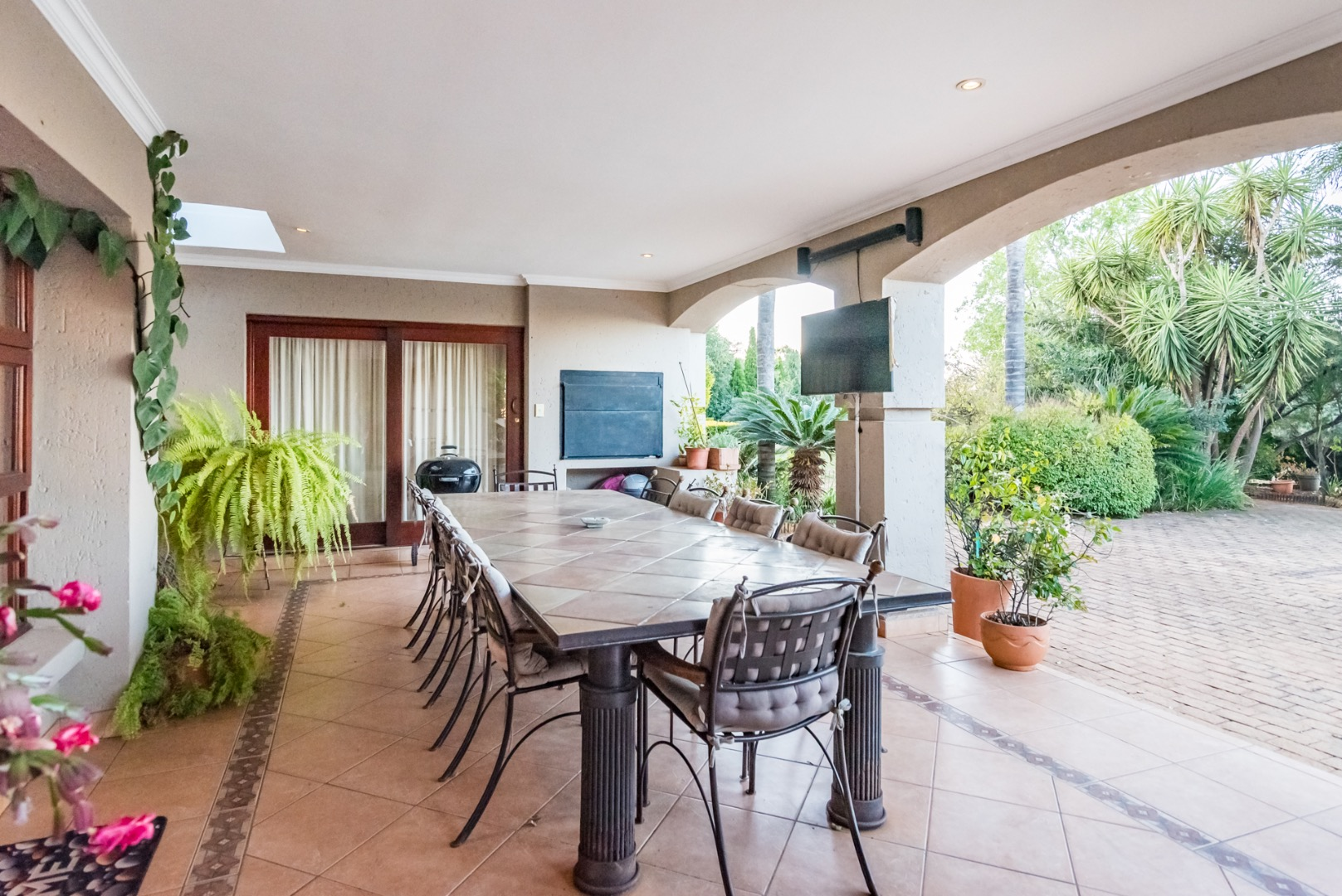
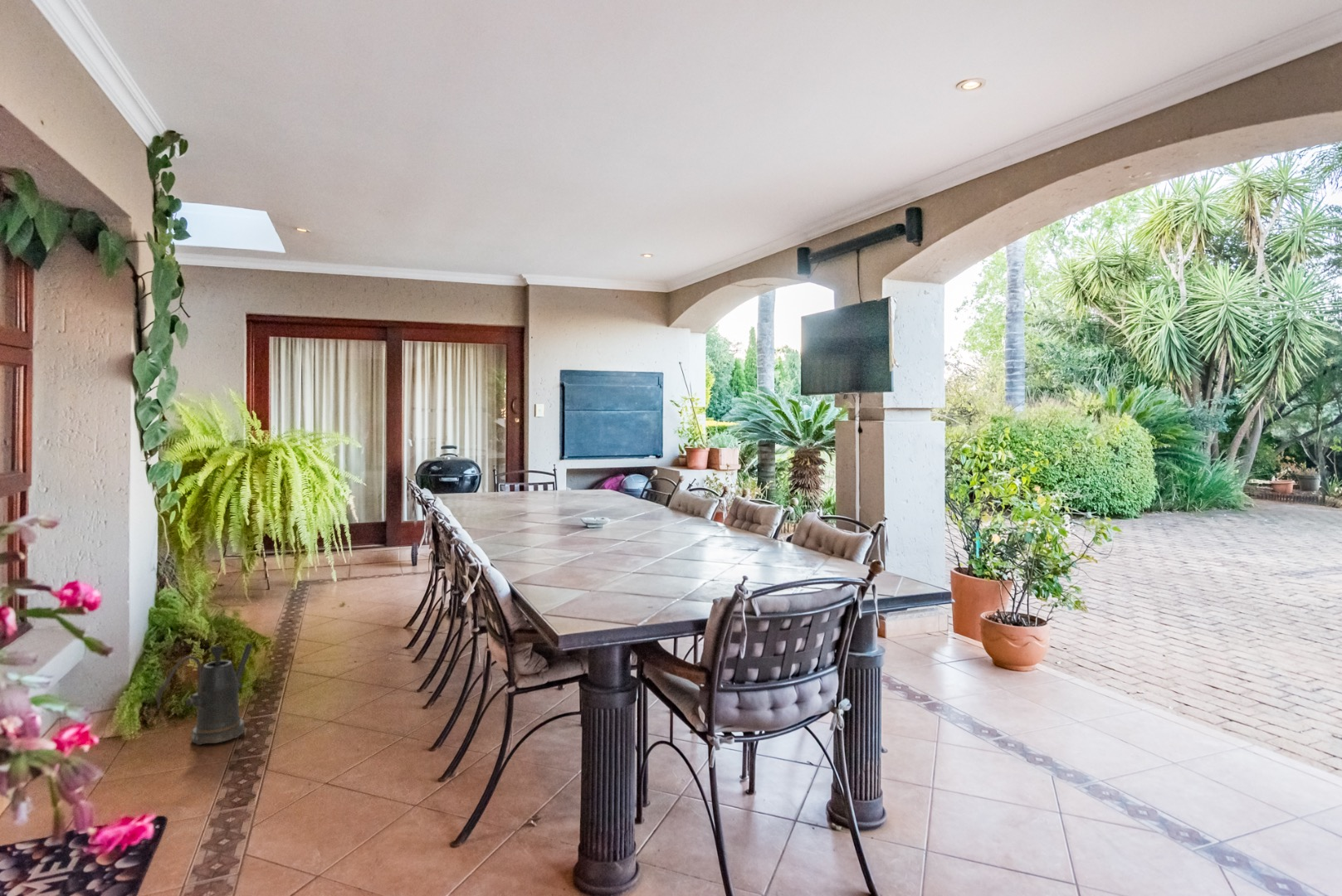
+ watering can [155,642,254,746]
